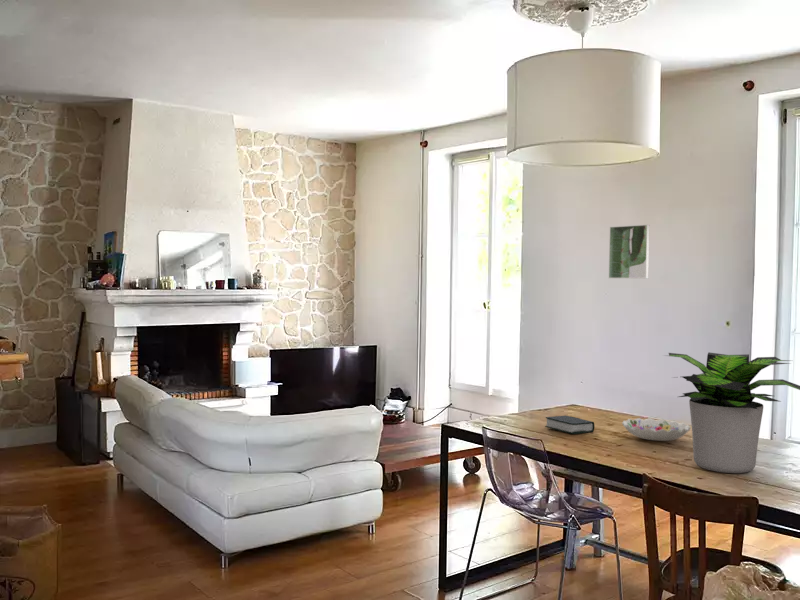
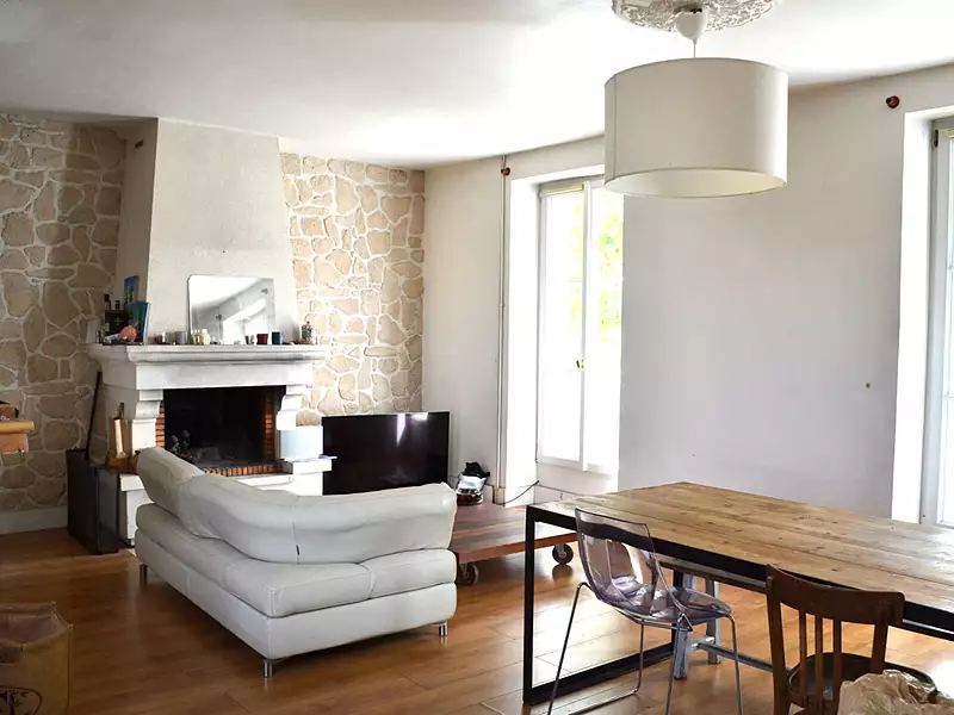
- potted plant [662,351,800,474]
- book [544,414,595,435]
- decorative bowl [621,417,691,442]
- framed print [608,224,651,279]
